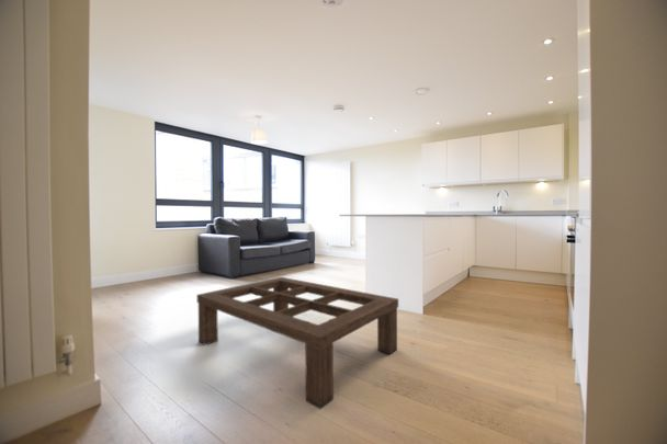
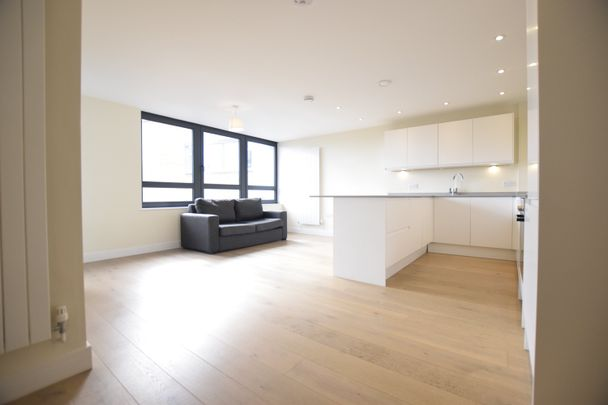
- coffee table [195,276,399,410]
